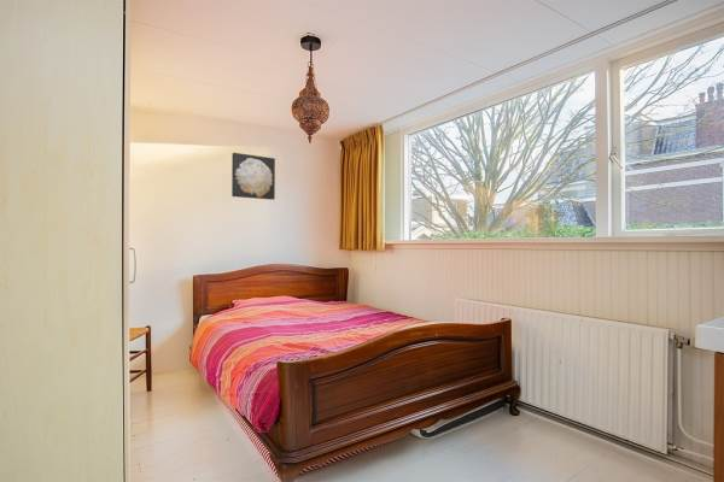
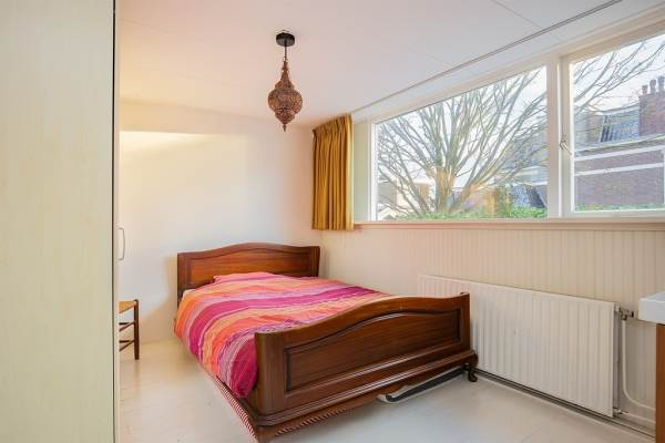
- wall art [230,152,276,201]
